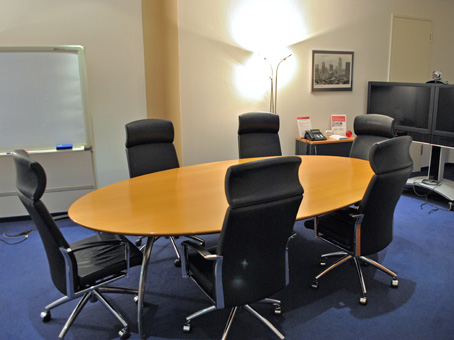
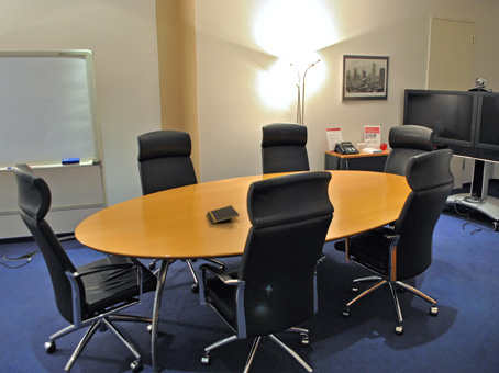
+ notepad [206,204,241,224]
